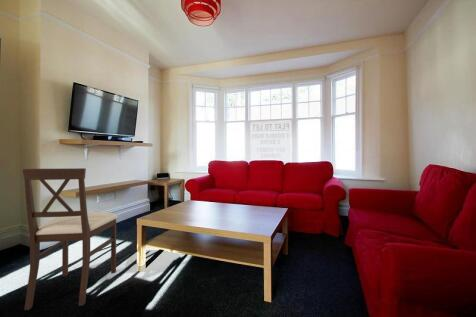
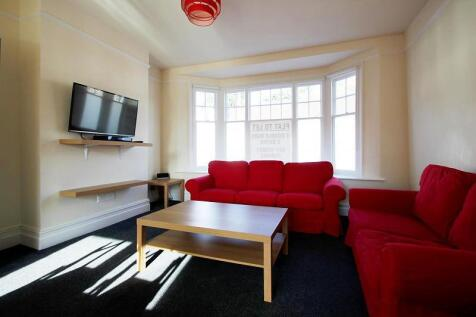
- chair [21,167,119,311]
